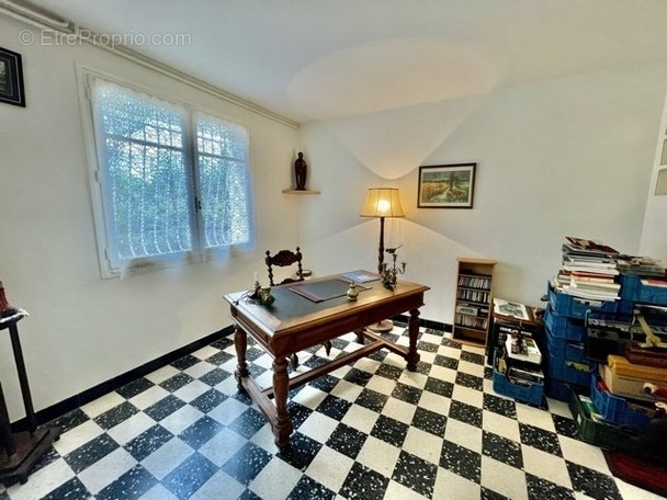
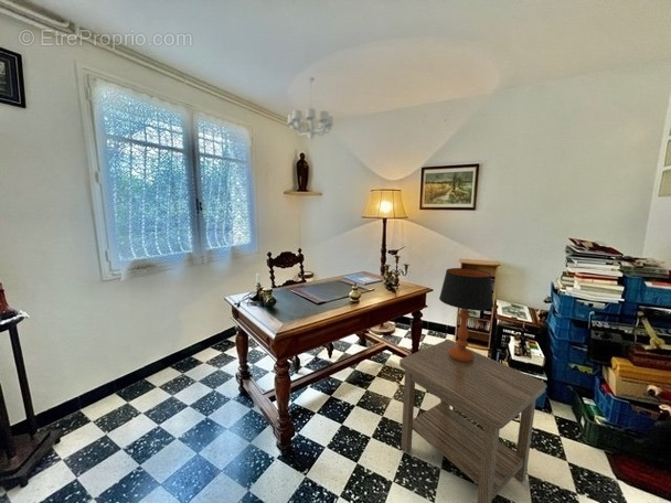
+ table lamp [438,267,494,362]
+ chandelier [287,76,336,141]
+ side table [398,339,546,503]
